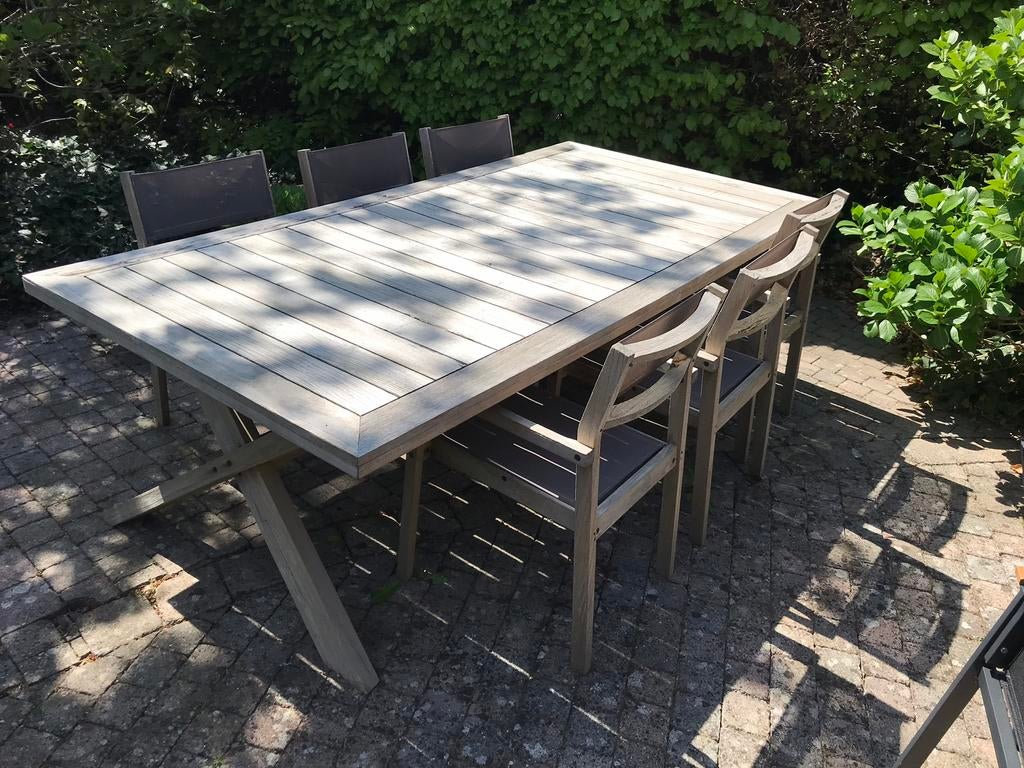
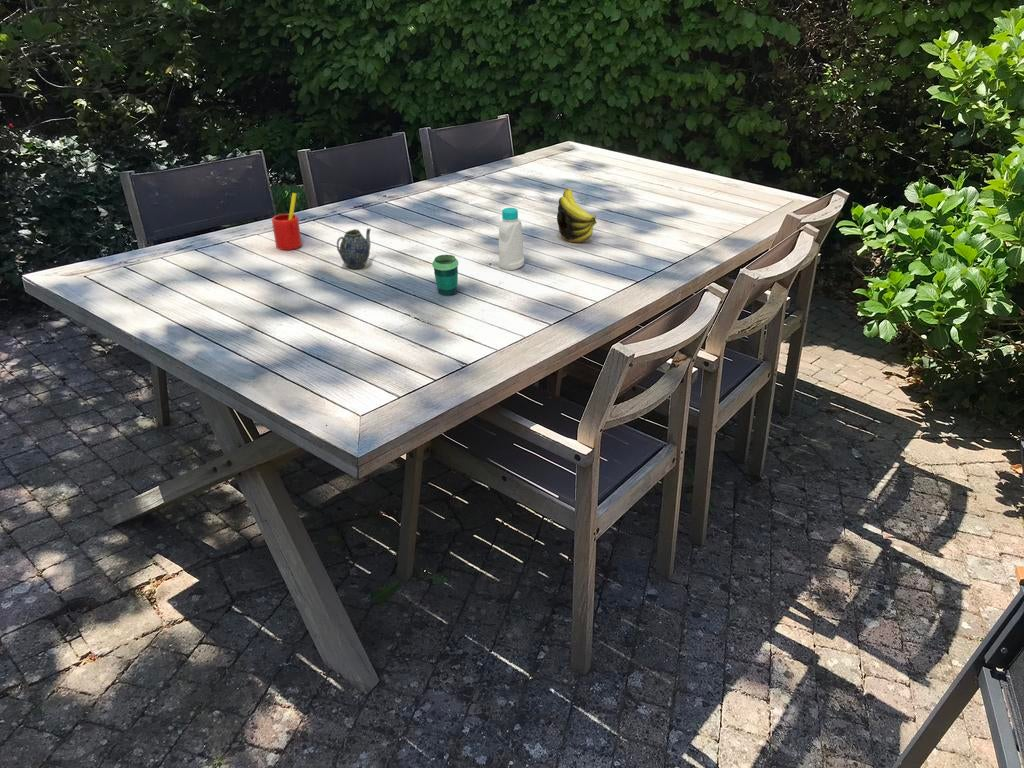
+ teapot [336,227,372,270]
+ cup [431,254,459,297]
+ straw [271,192,303,251]
+ bottle [498,207,525,271]
+ banana [556,188,598,243]
